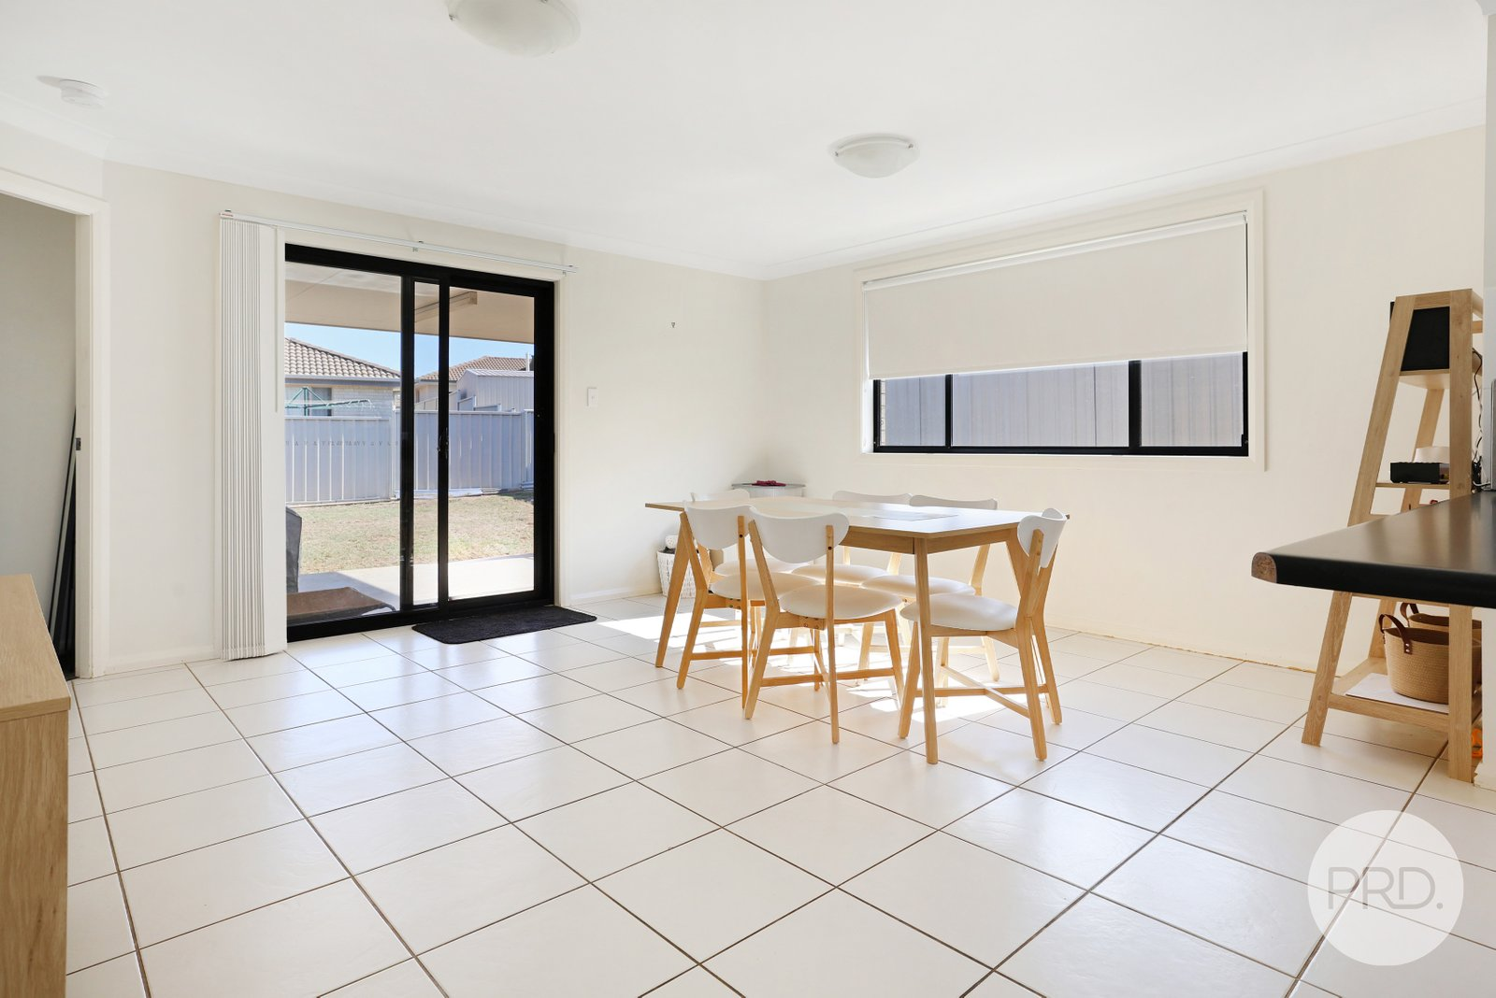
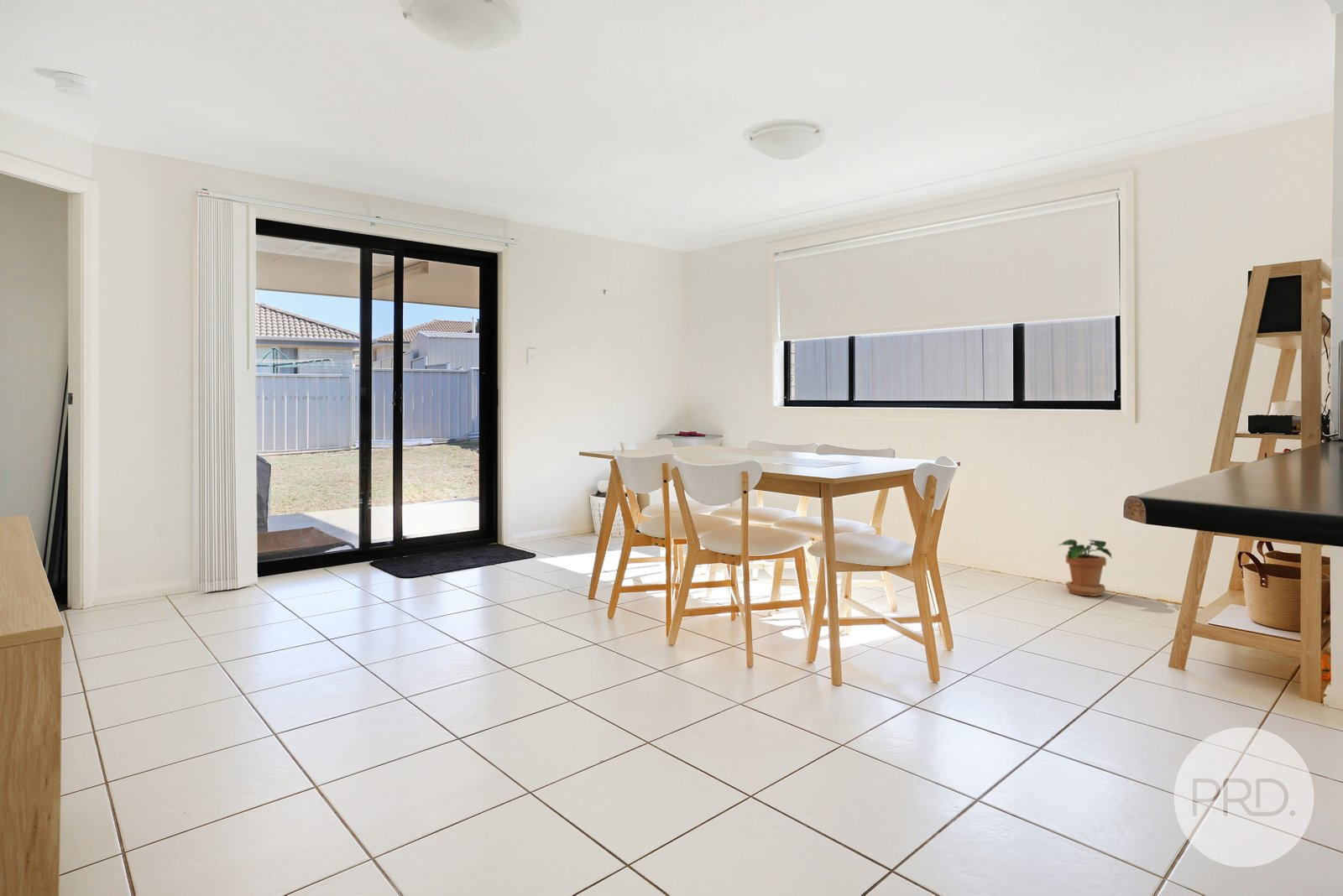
+ potted plant [1058,539,1112,597]
